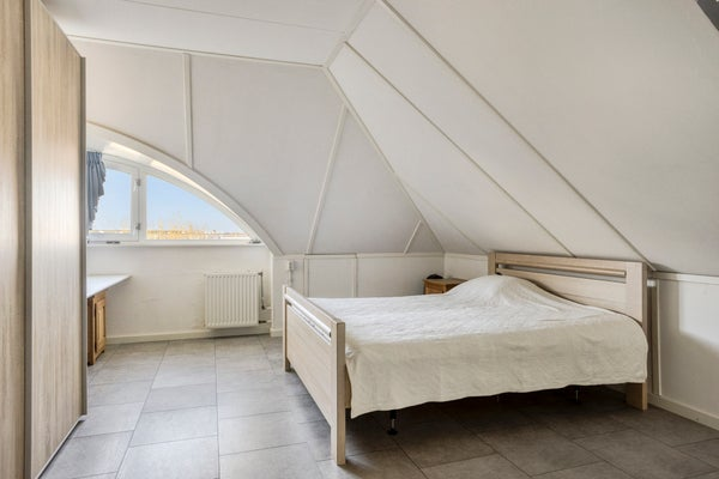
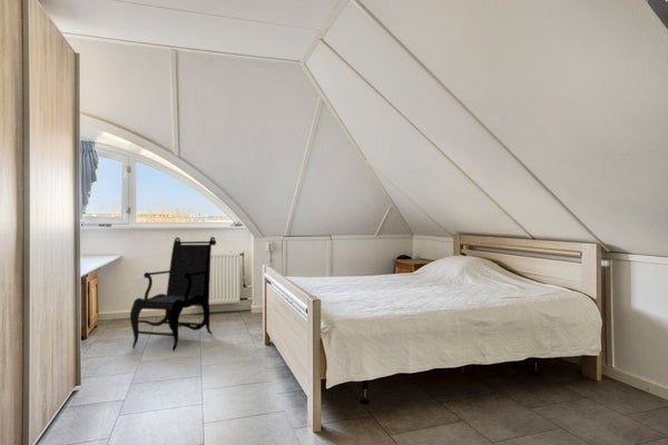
+ armchair [129,236,217,352]
